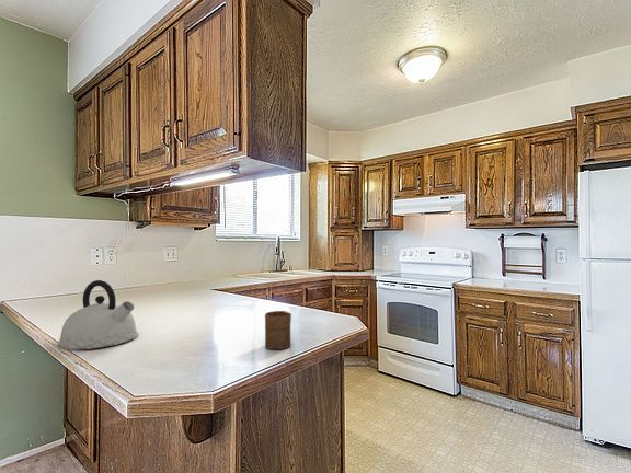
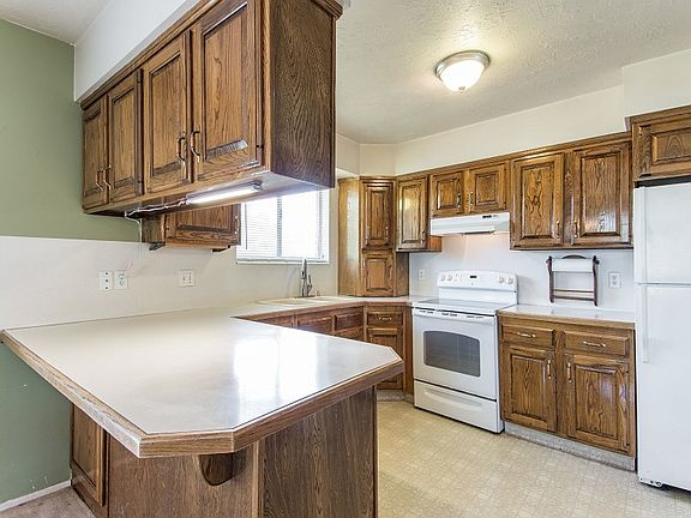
- kettle [57,279,139,350]
- cup [264,310,292,350]
